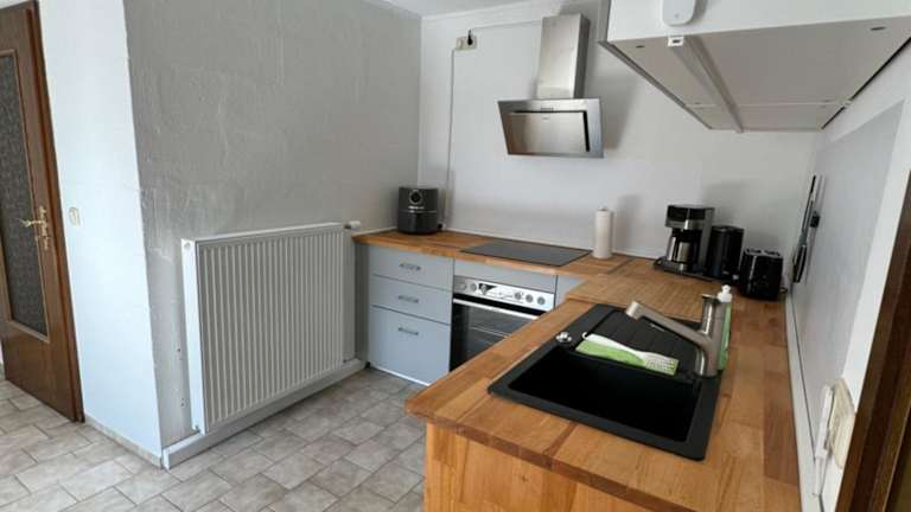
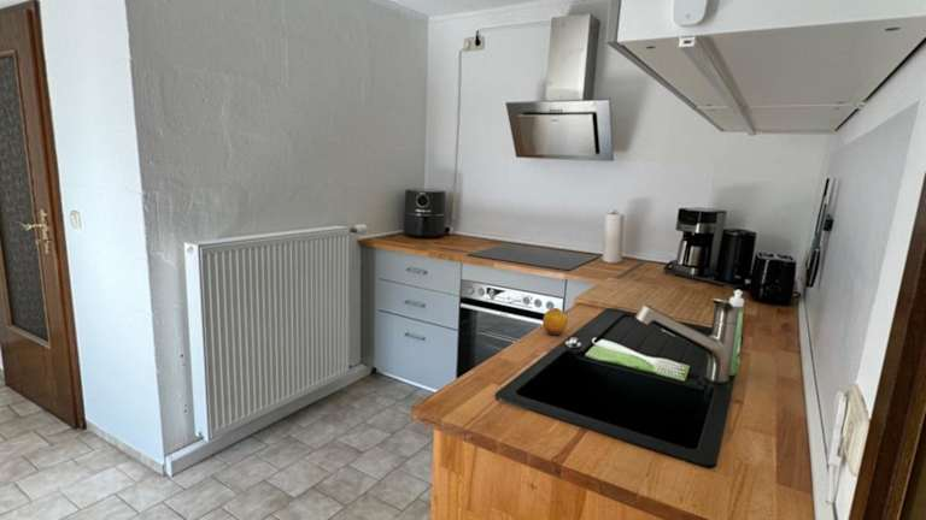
+ fruit [541,307,569,337]
